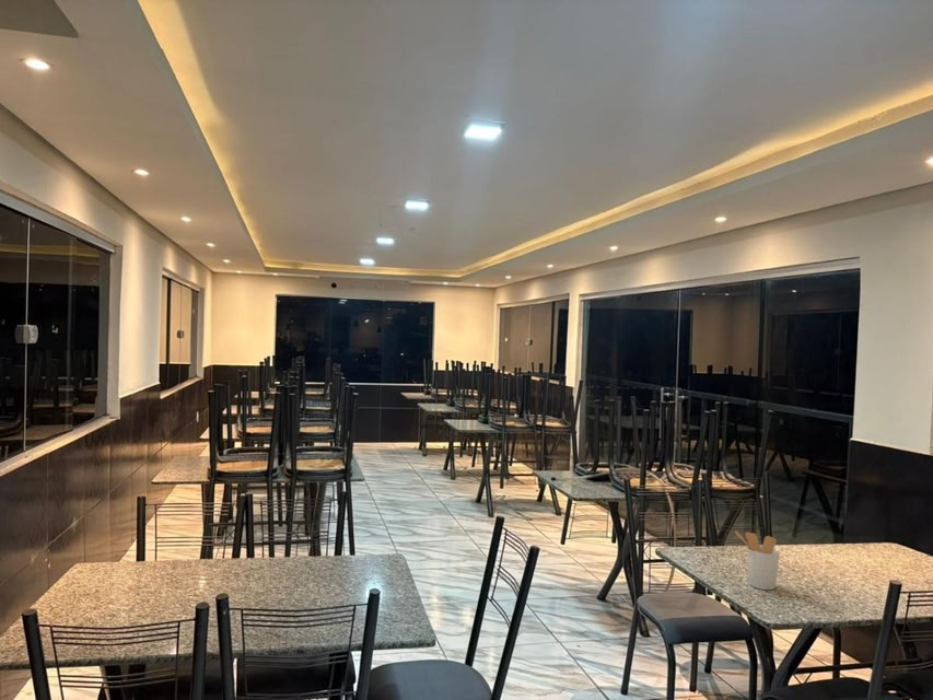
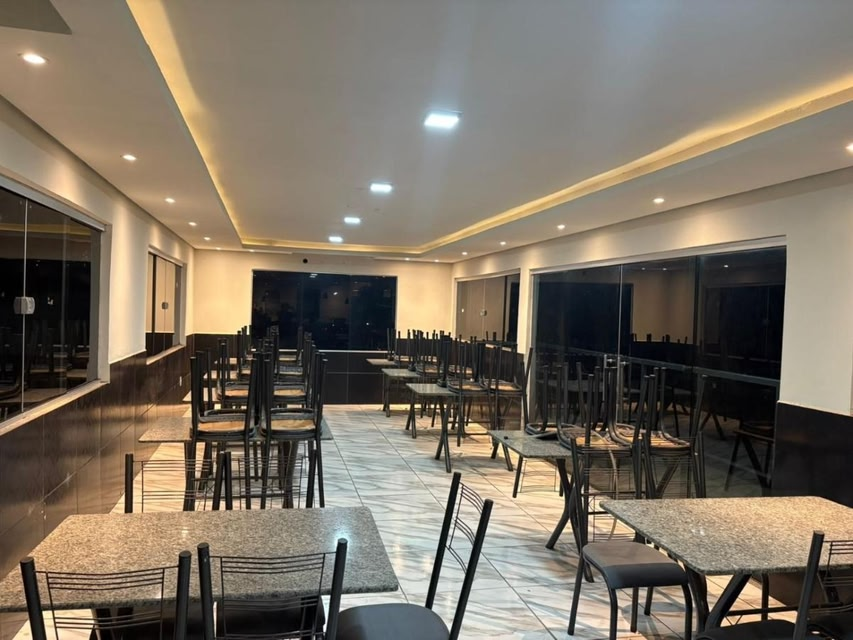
- utensil holder [734,529,781,591]
